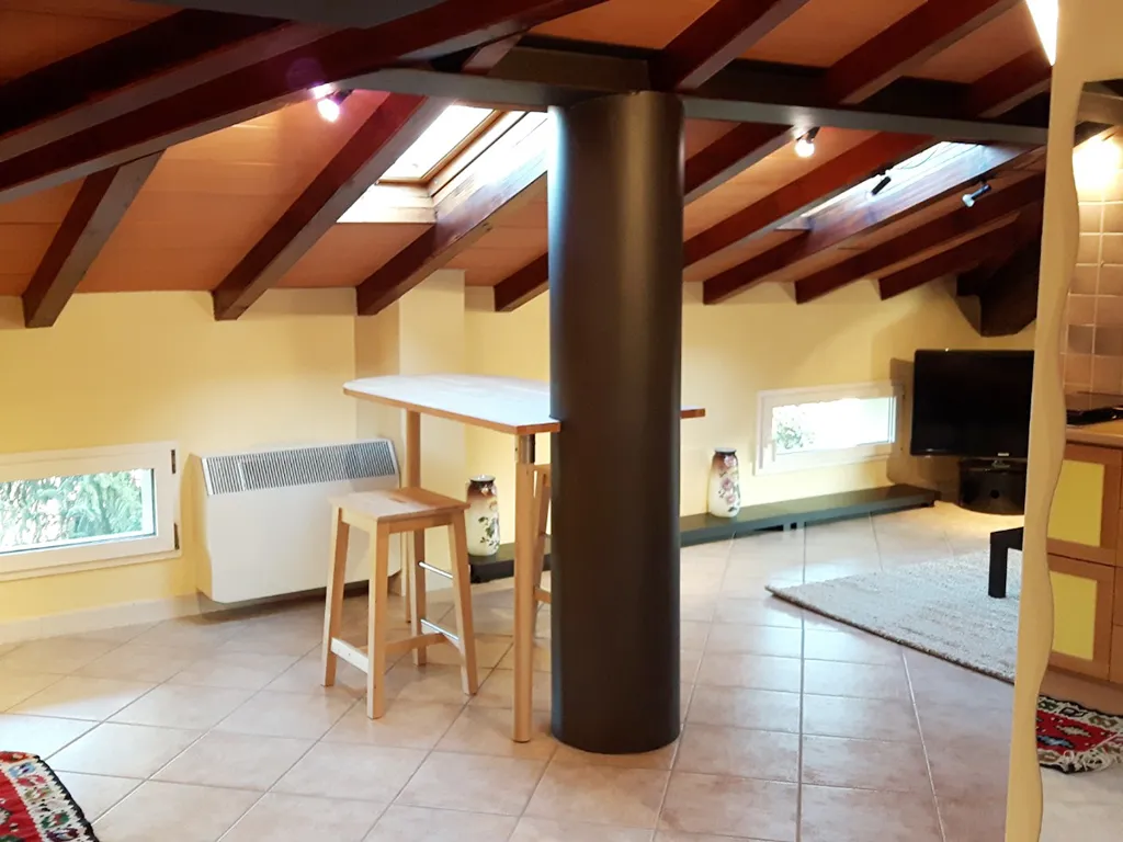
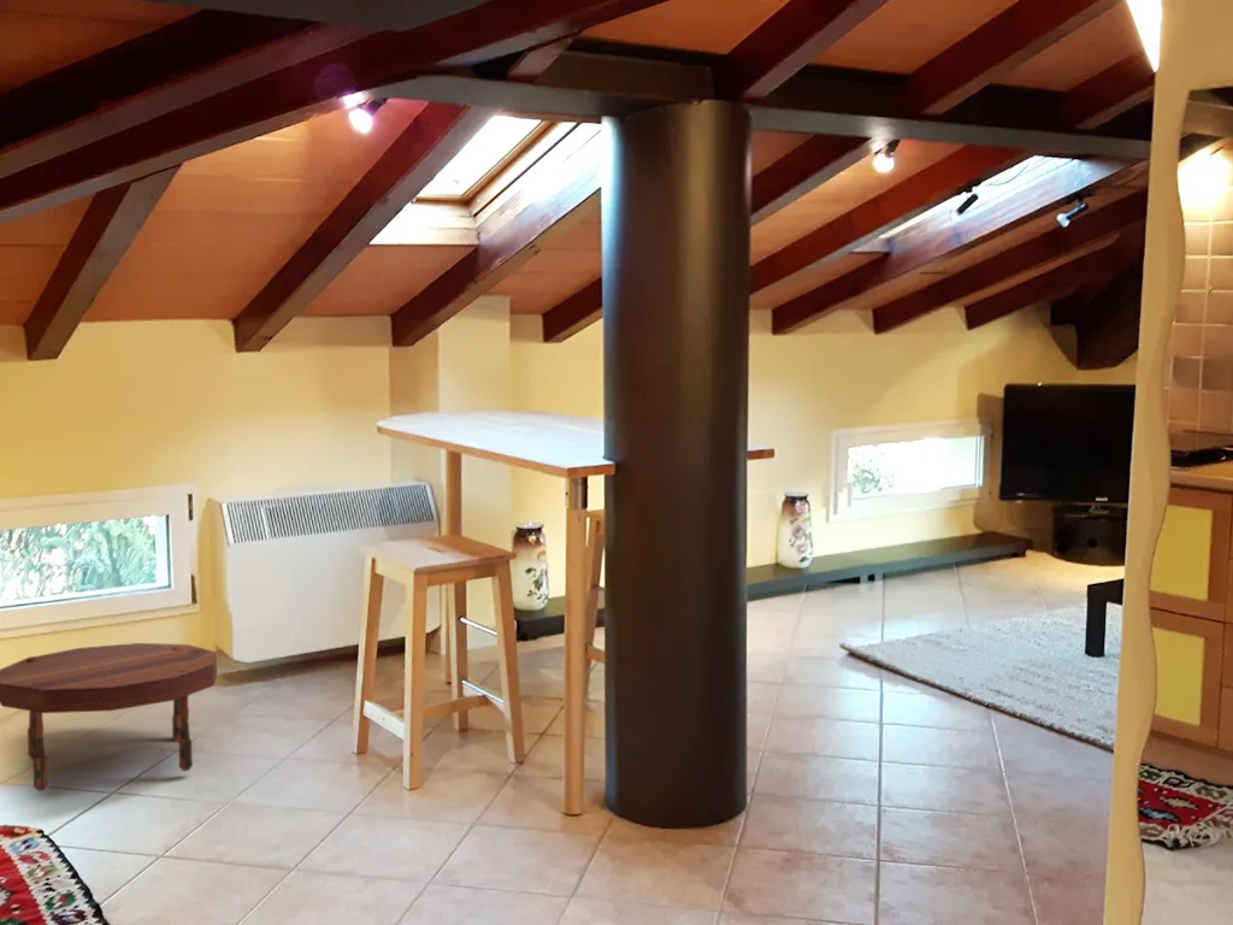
+ side table [0,642,219,791]
